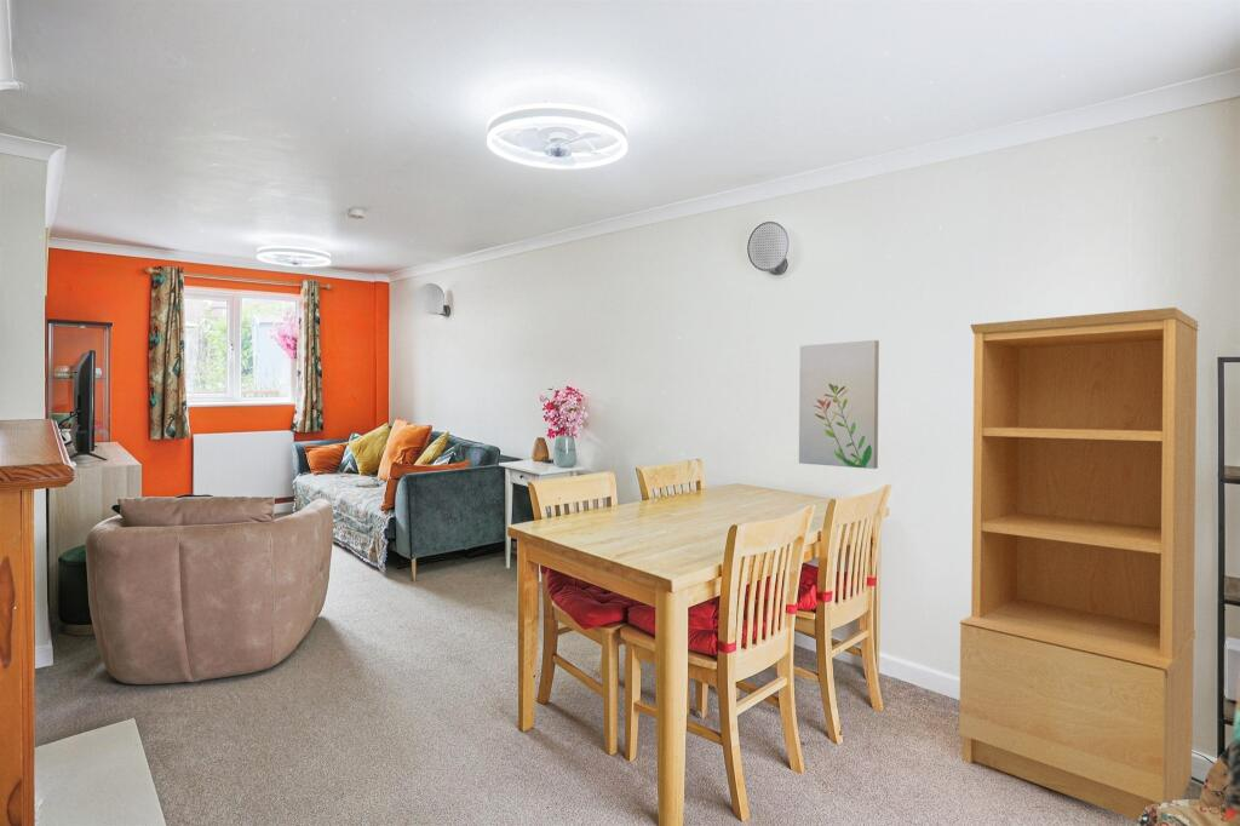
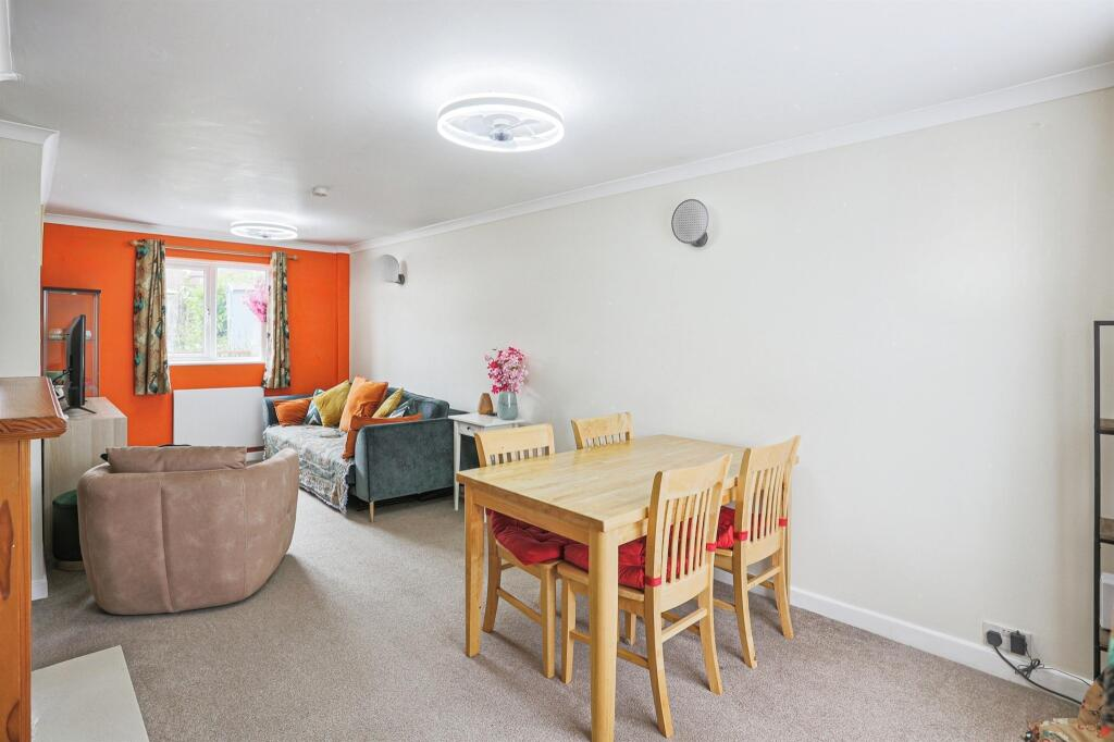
- bookcase [958,306,1200,822]
- wall art [798,339,880,470]
